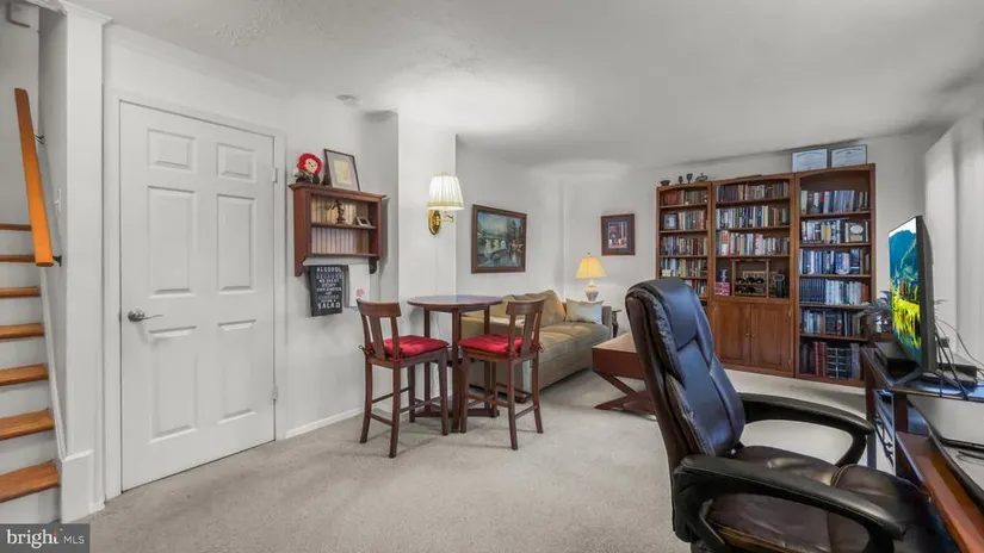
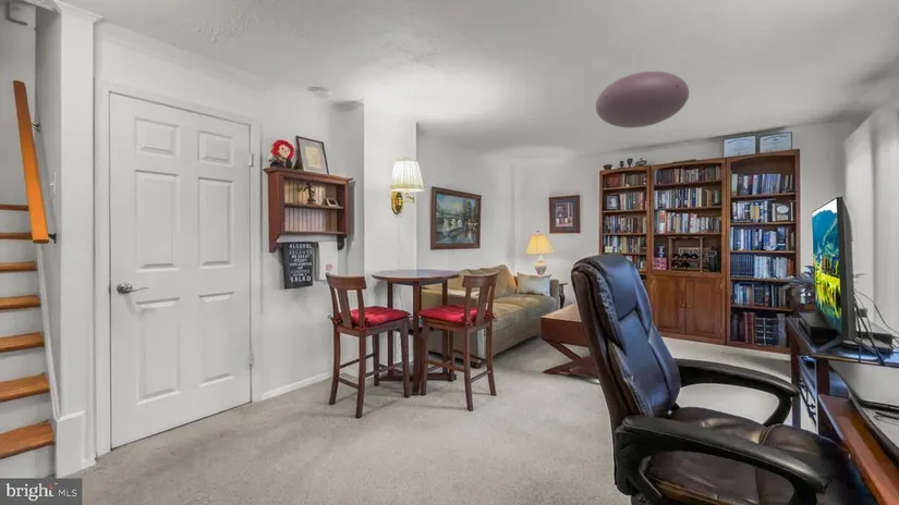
+ ceiling light [595,71,690,128]
